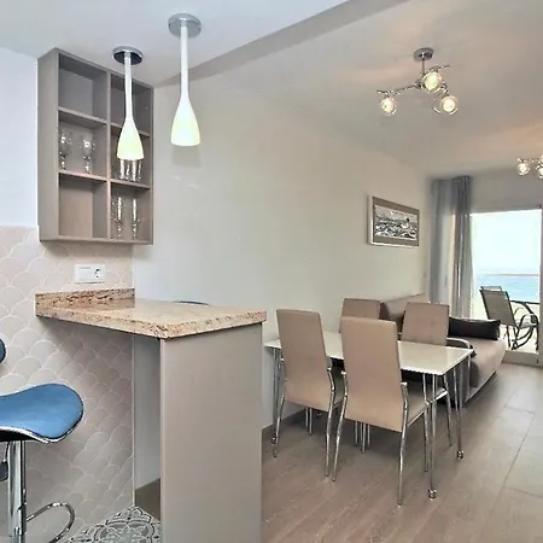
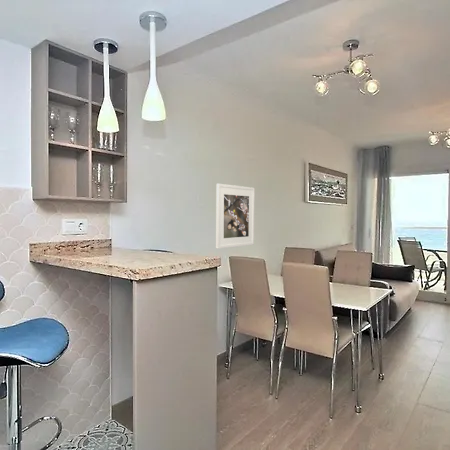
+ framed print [215,183,255,250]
